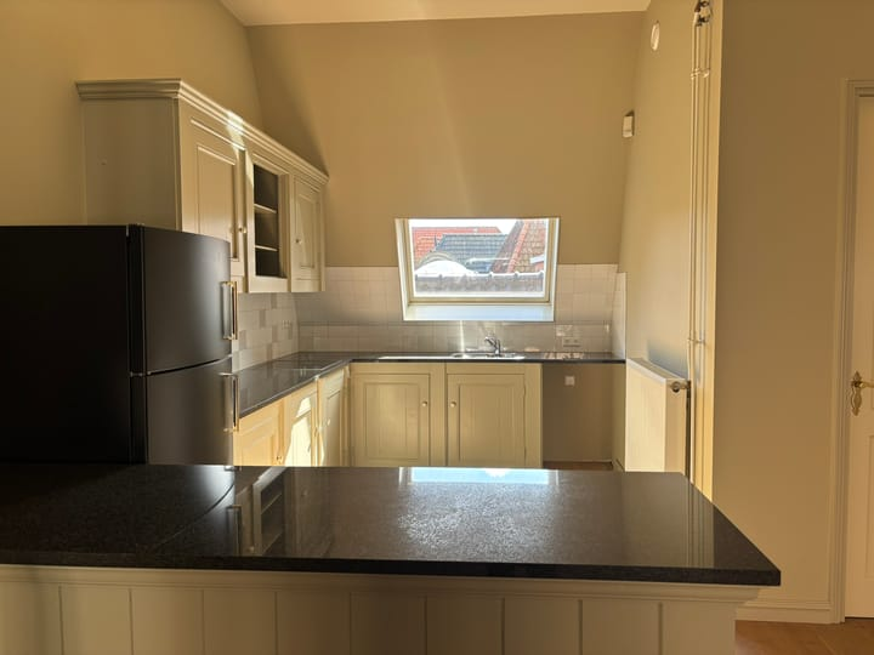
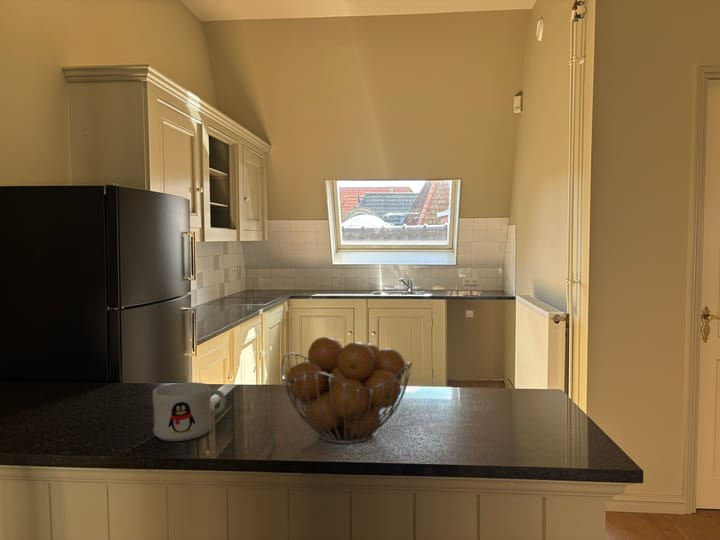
+ mug [152,381,227,442]
+ fruit basket [280,336,413,445]
